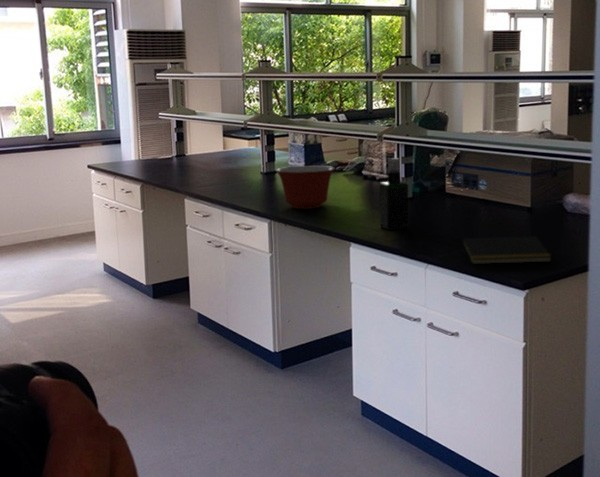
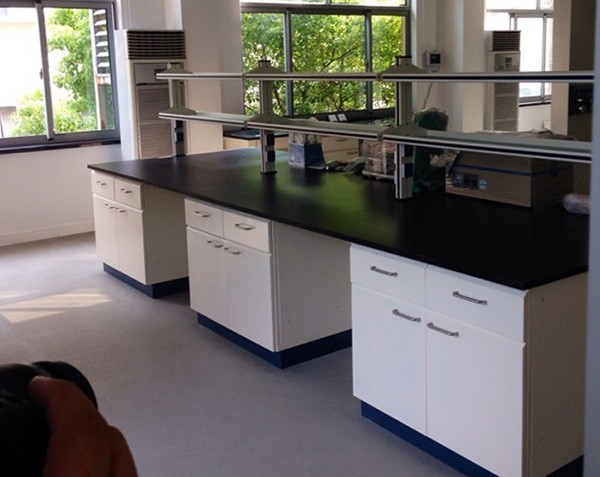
- spray bottle [379,157,410,231]
- notepad [459,235,553,265]
- mixing bowl [274,165,336,210]
